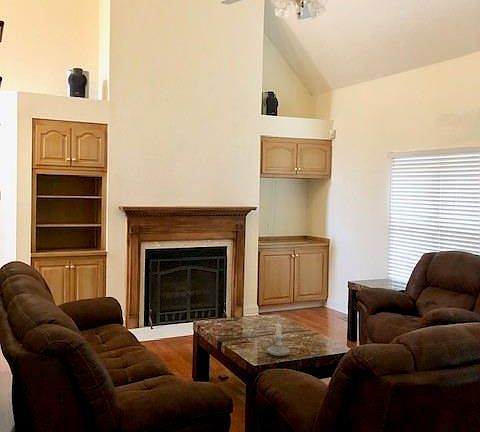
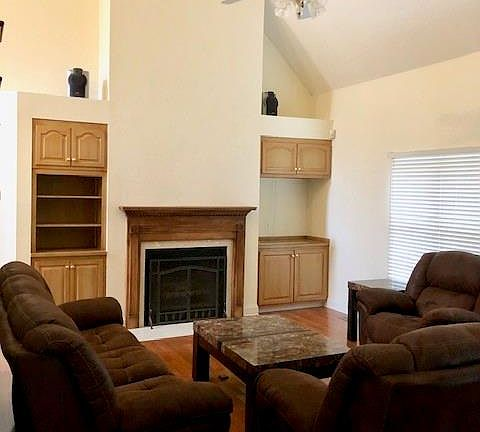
- candle [267,323,291,357]
